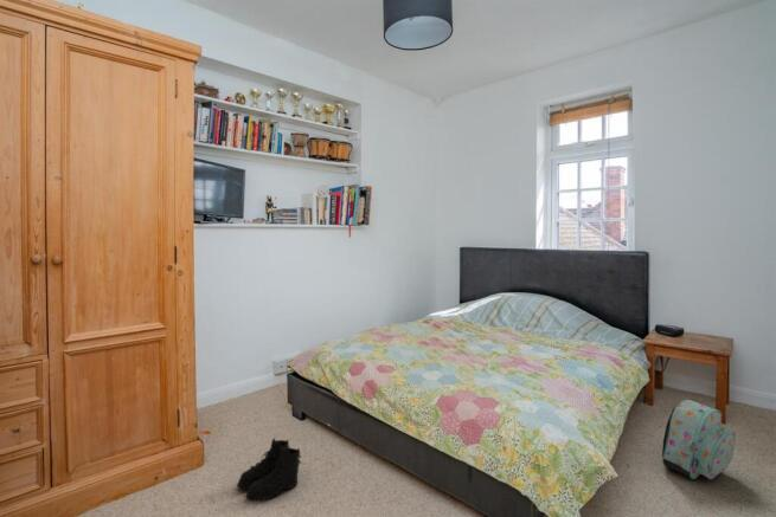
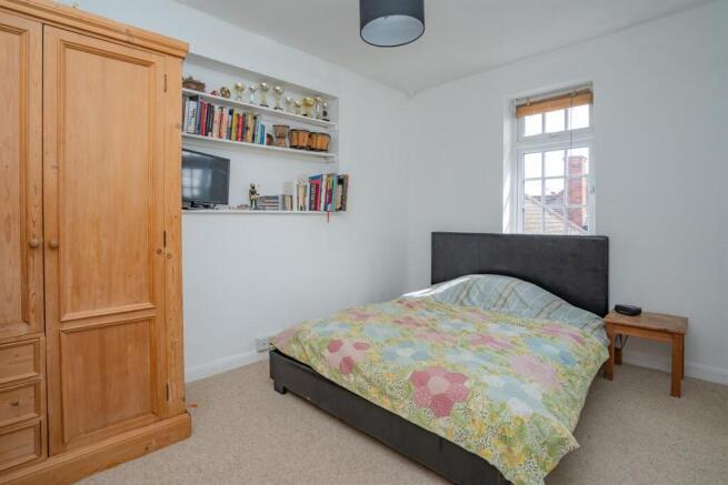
- backpack [661,399,736,480]
- boots [236,438,302,503]
